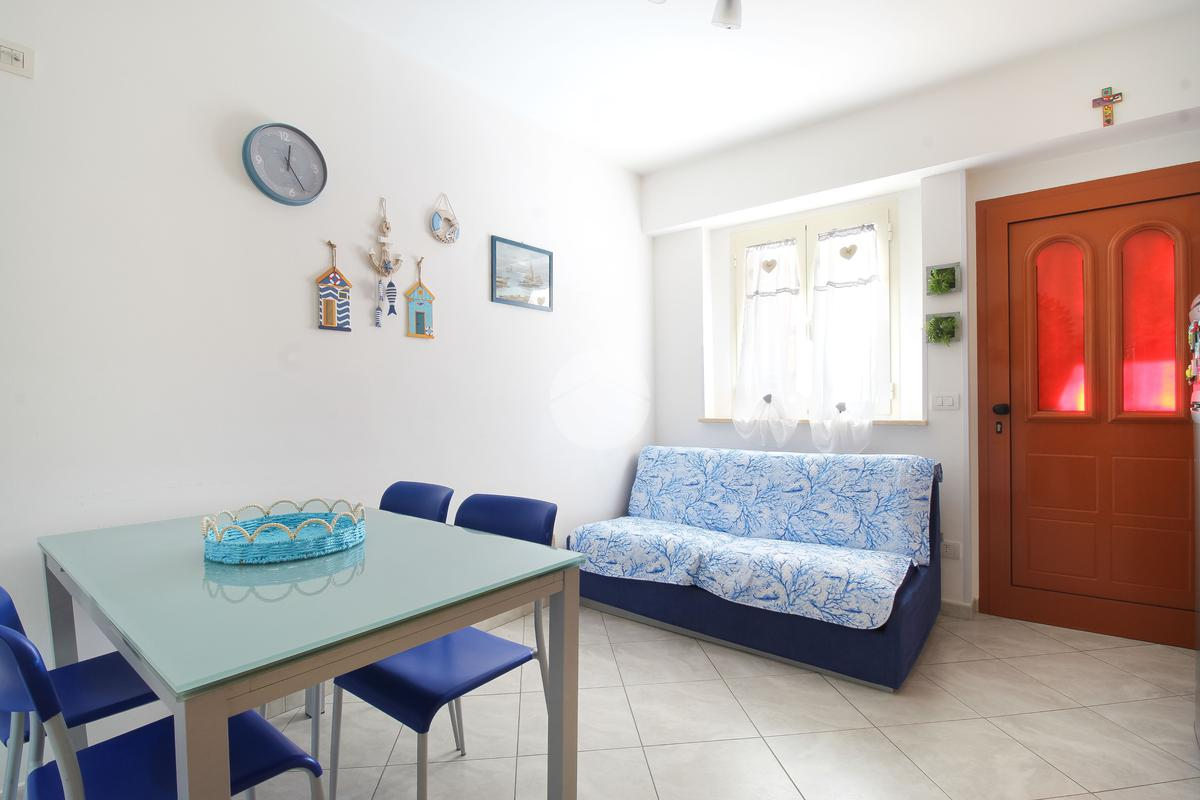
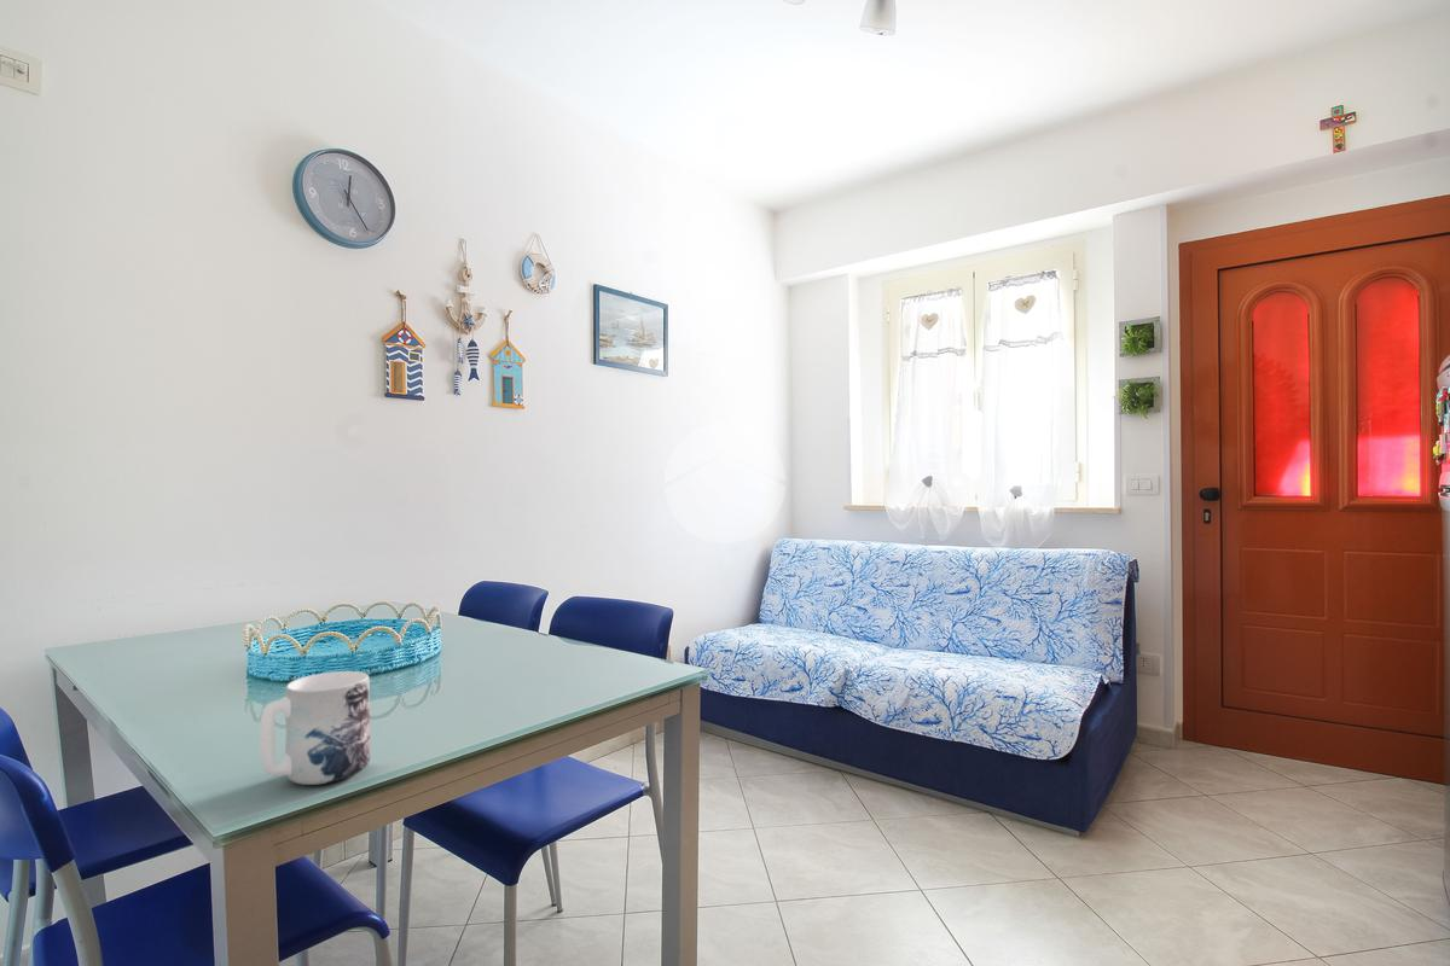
+ mug [259,670,371,786]
